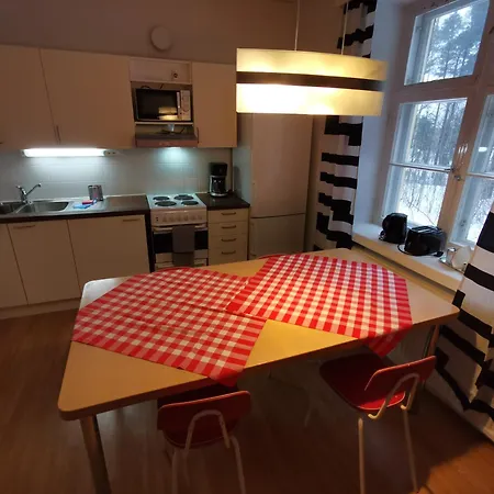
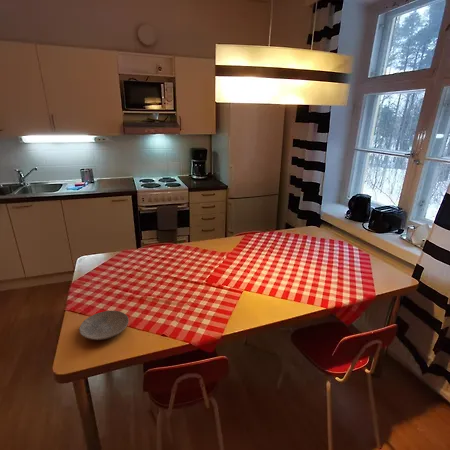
+ plate [78,310,130,341]
